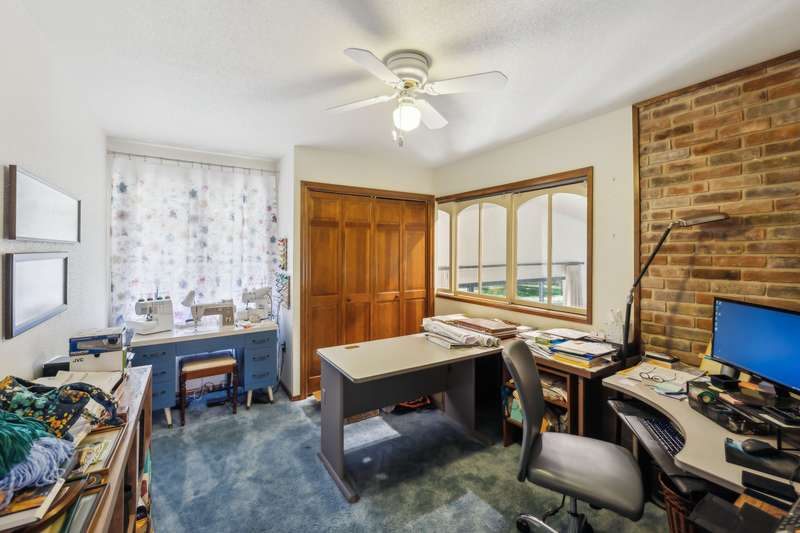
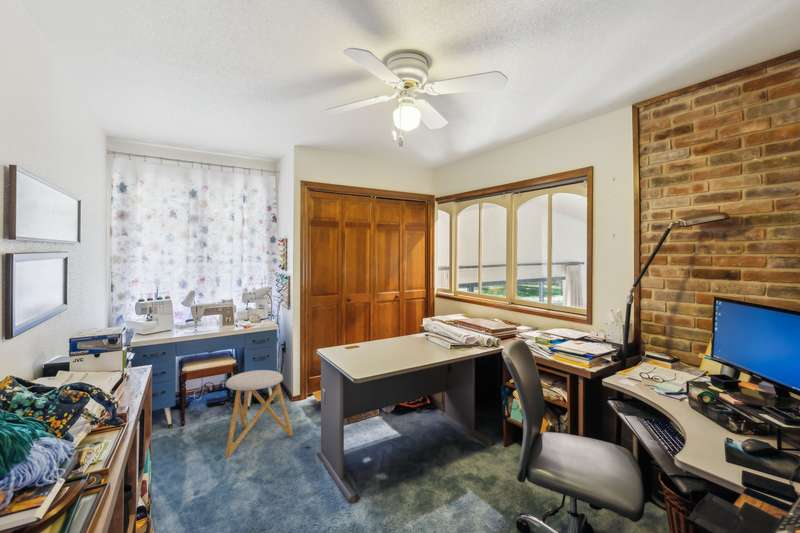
+ stool [224,369,294,458]
